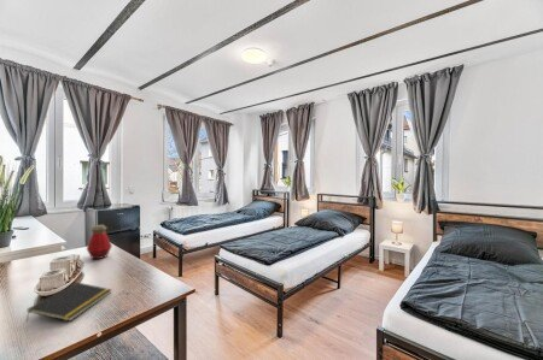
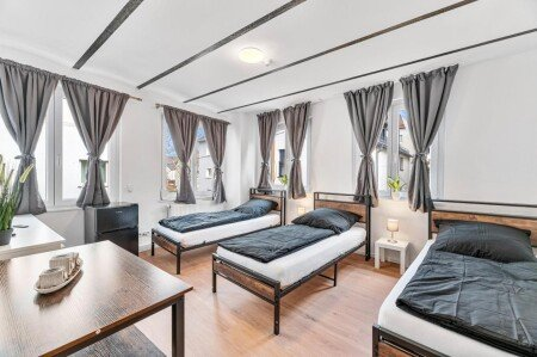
- notepad [25,282,113,323]
- bottle [86,224,113,260]
